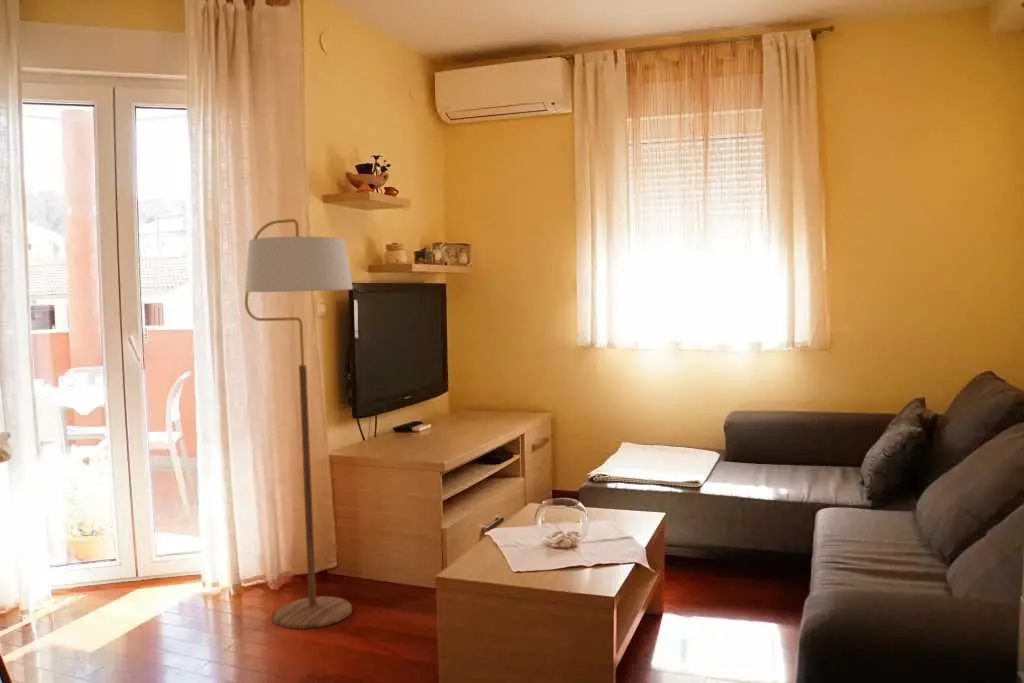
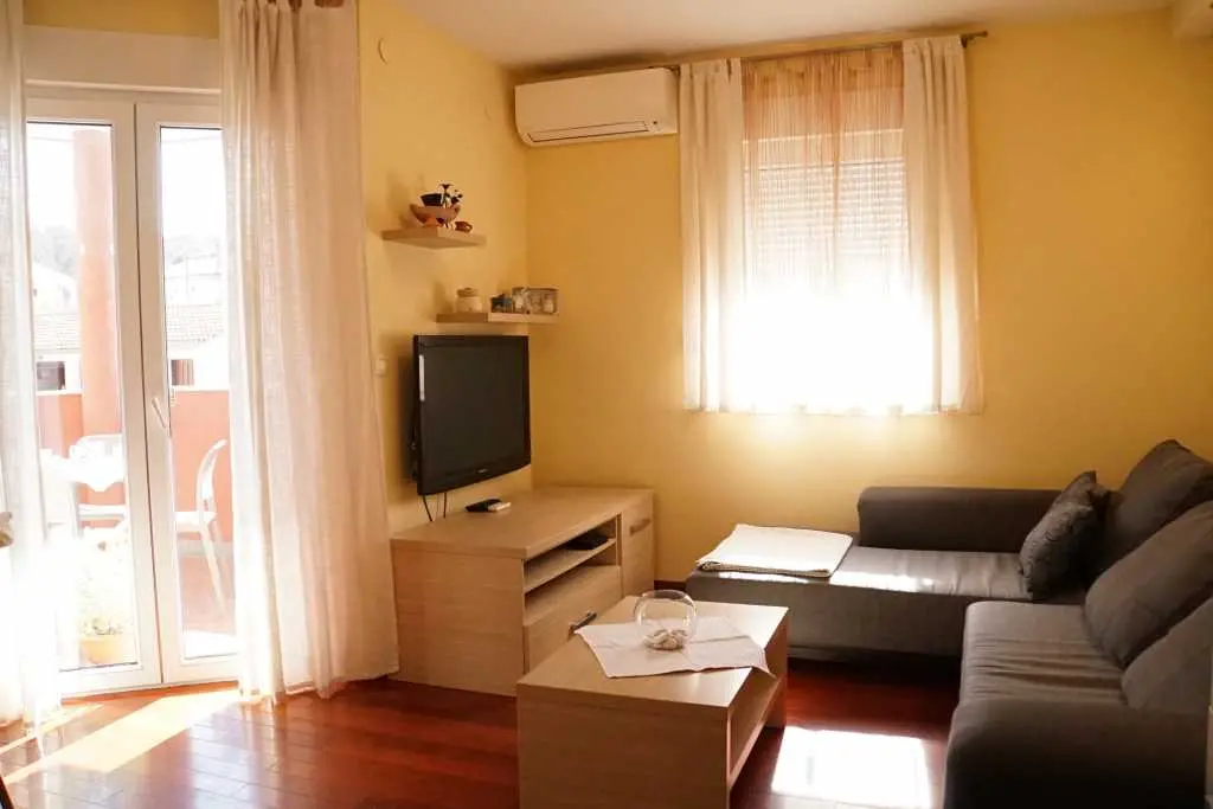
- floor lamp [244,218,354,630]
